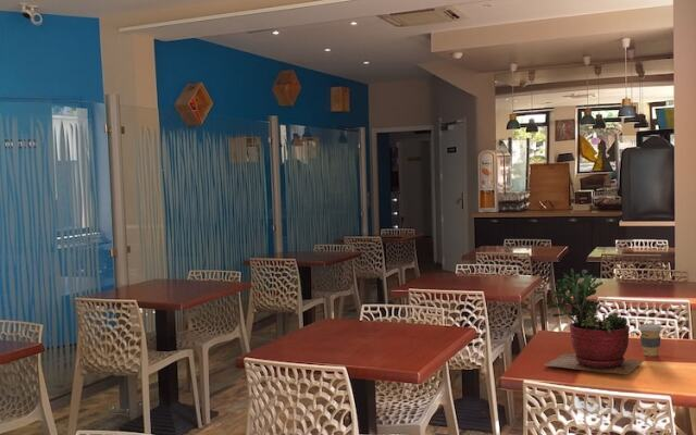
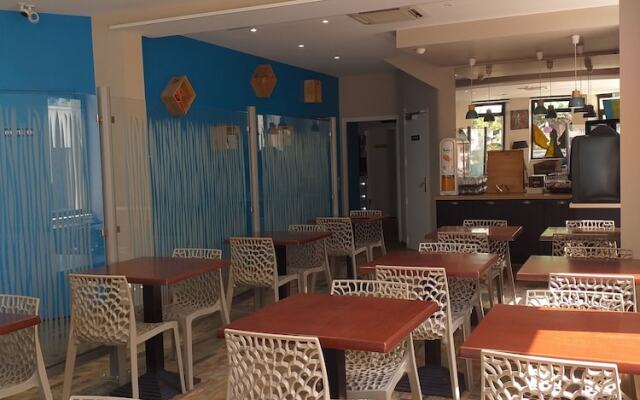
- coffee cup [637,323,663,358]
- succulent plant [543,268,646,375]
